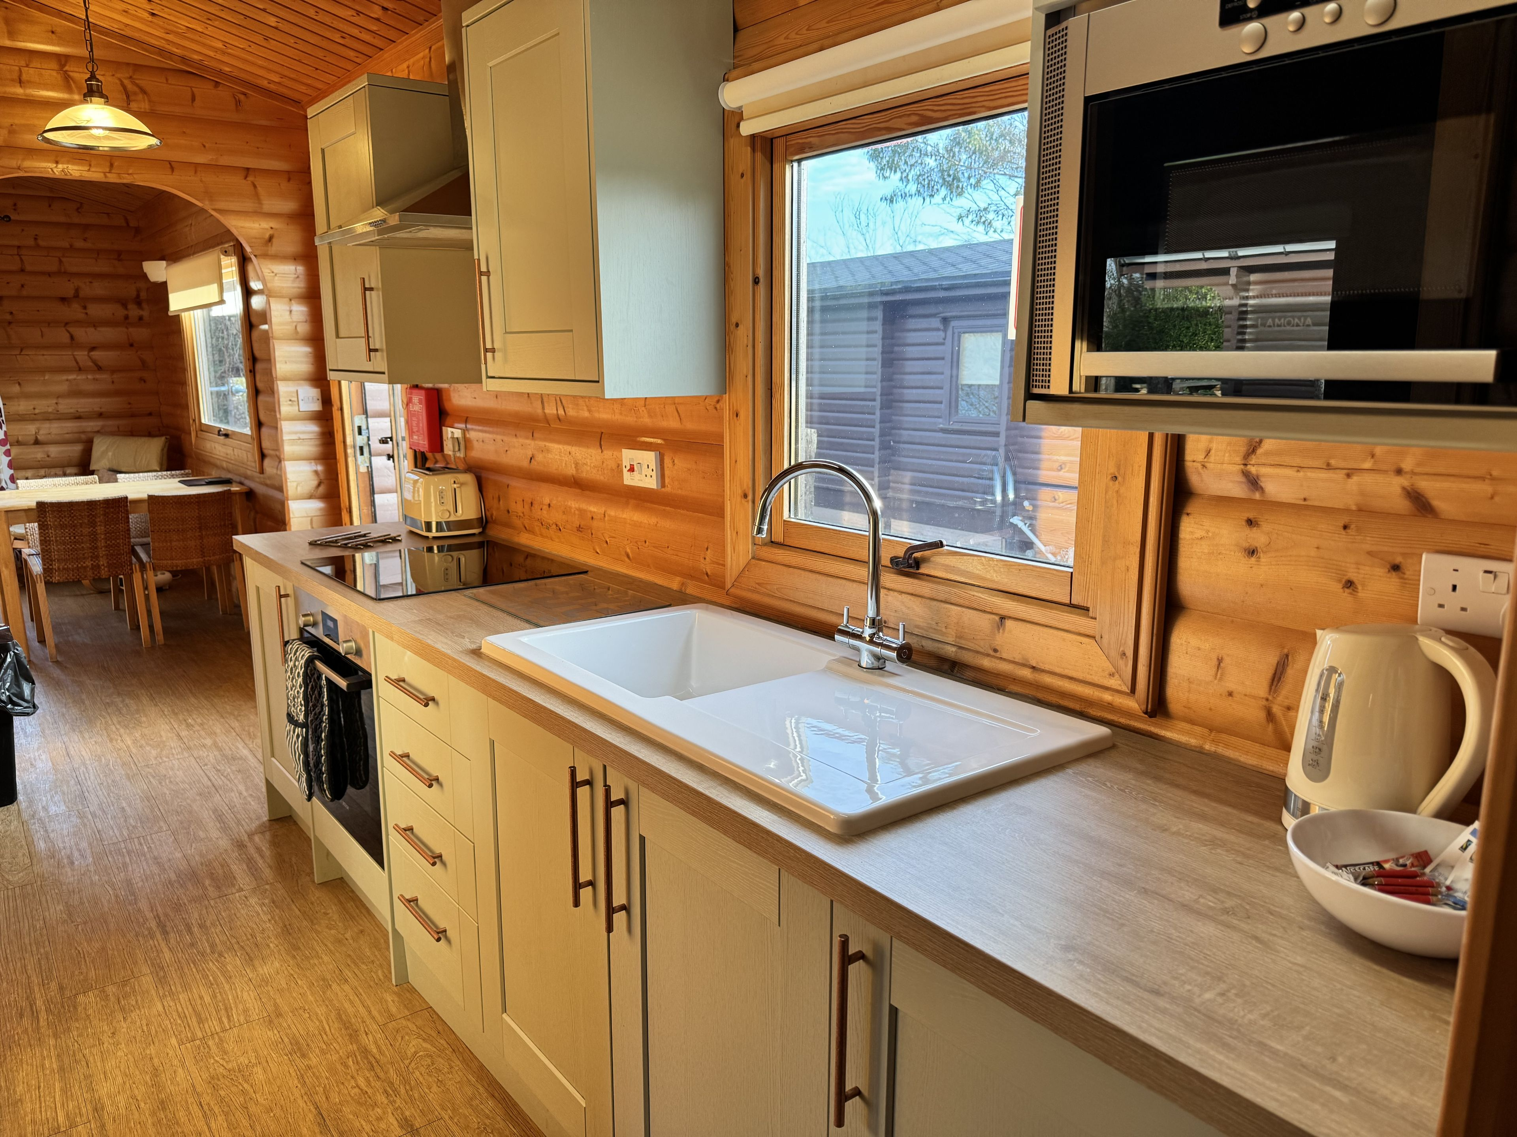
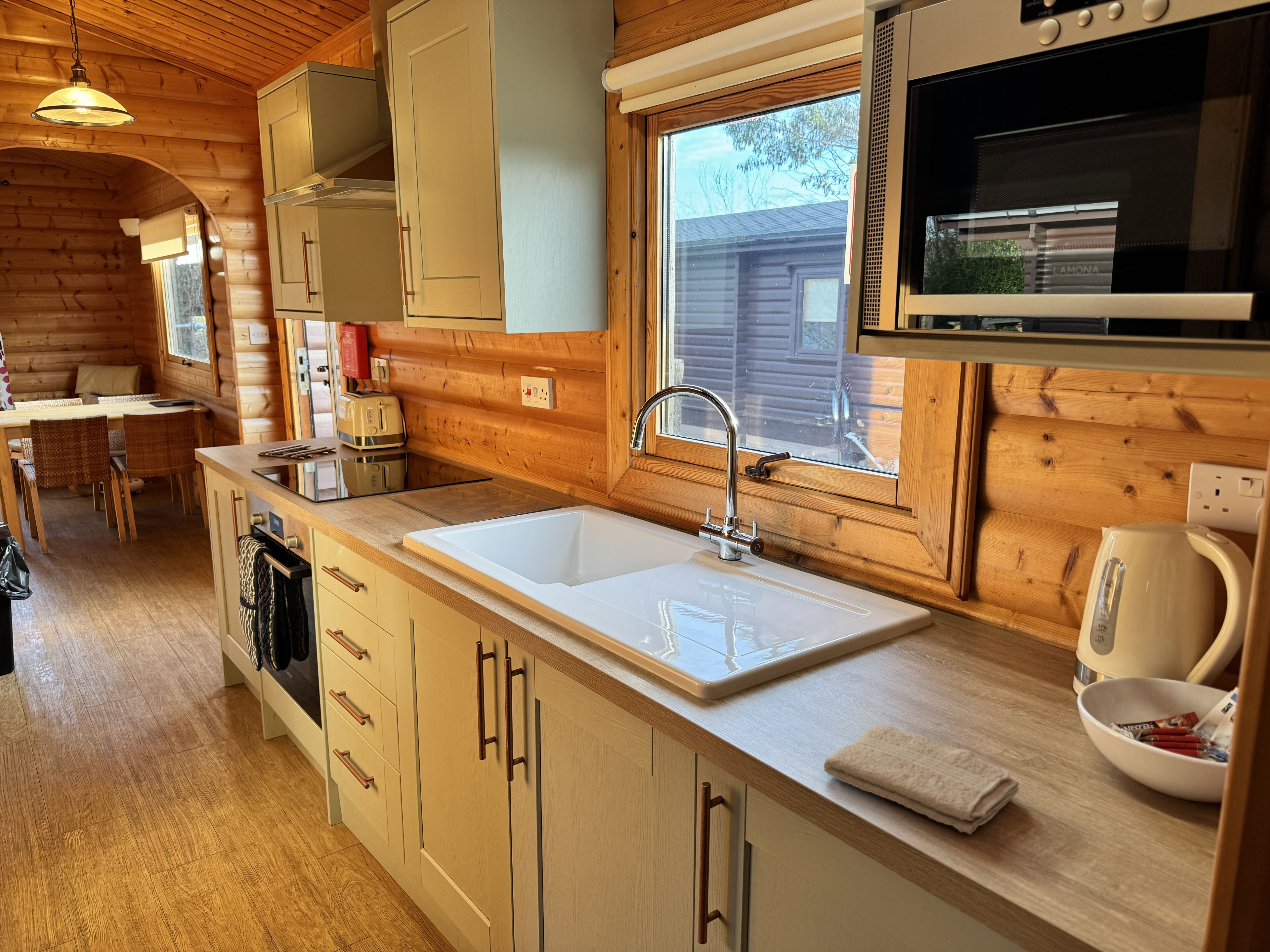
+ washcloth [824,725,1019,834]
